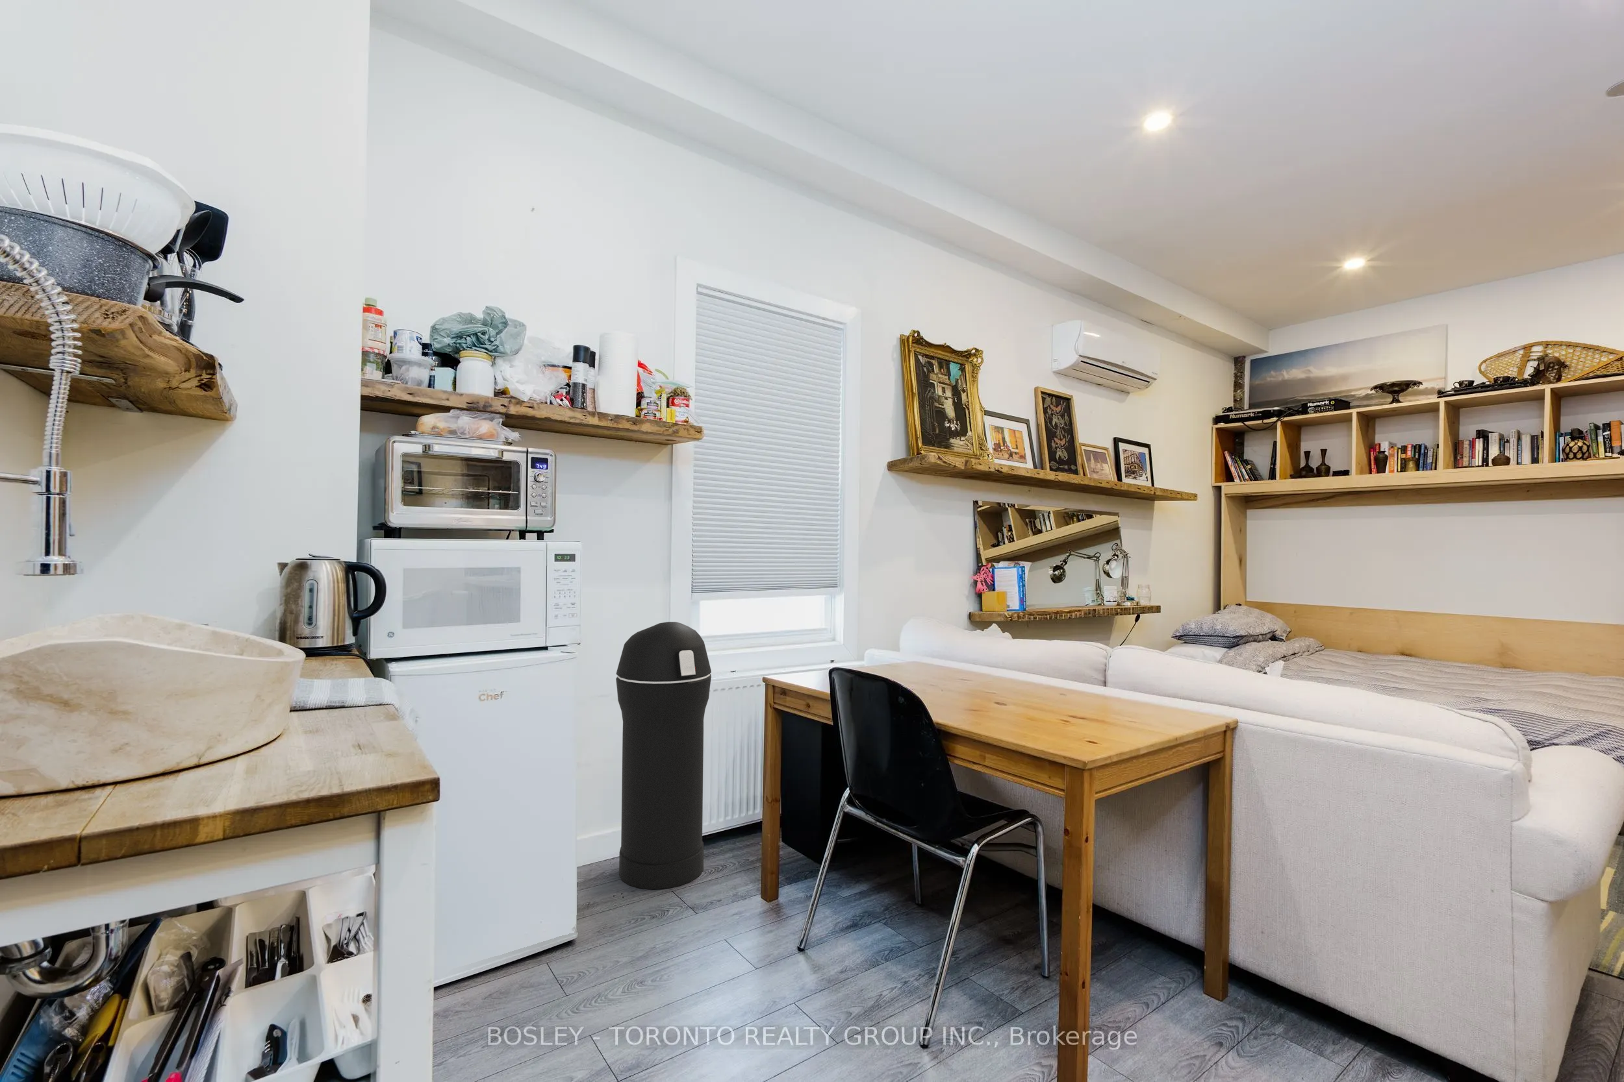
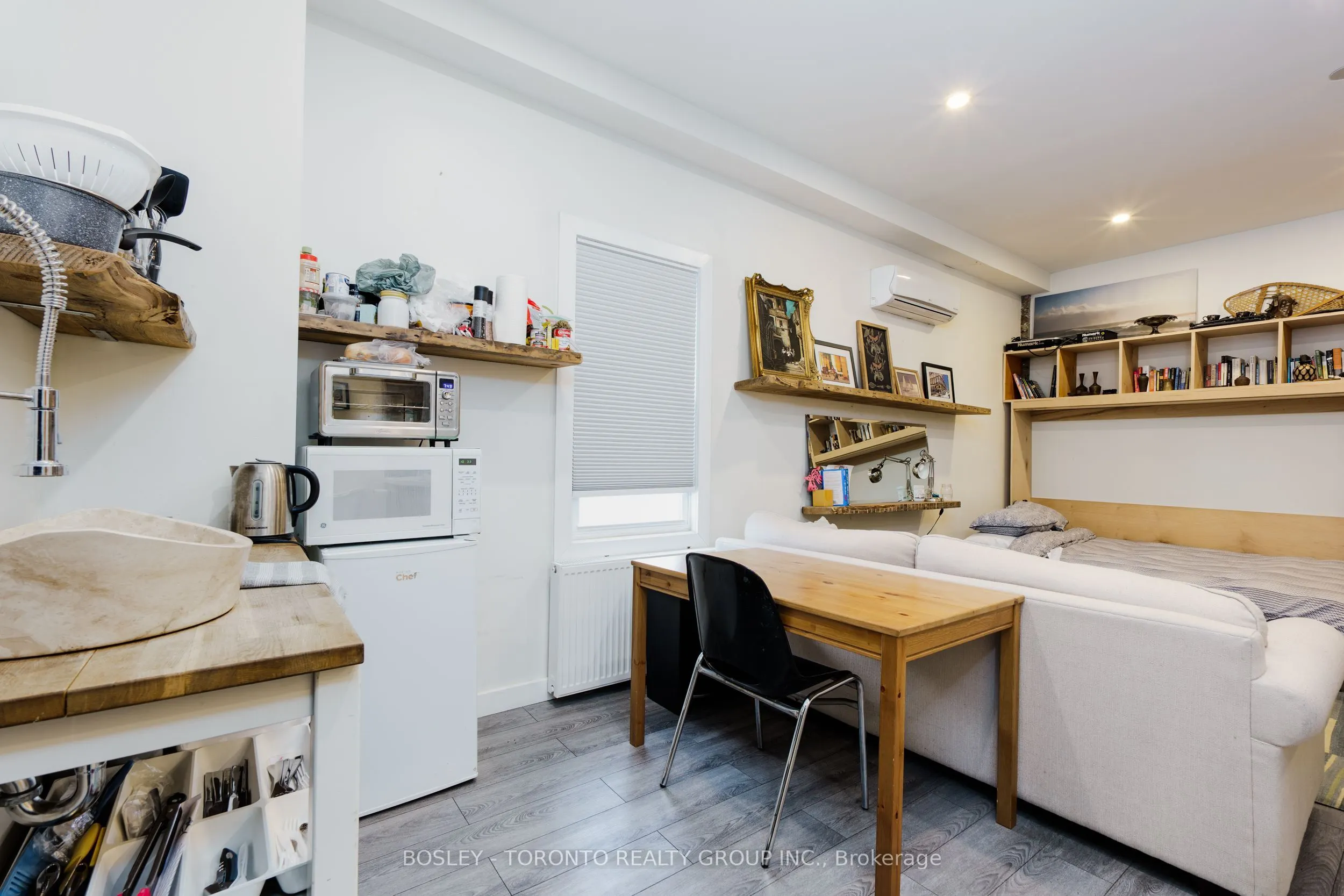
- trash can [615,621,712,890]
